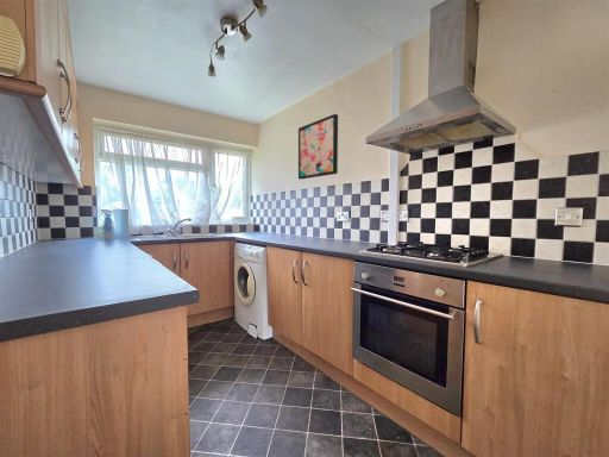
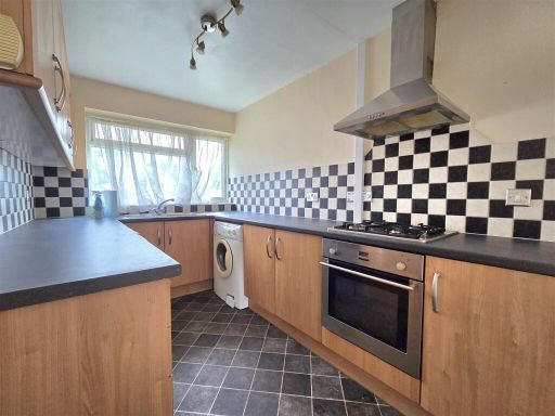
- wall art [297,113,339,181]
